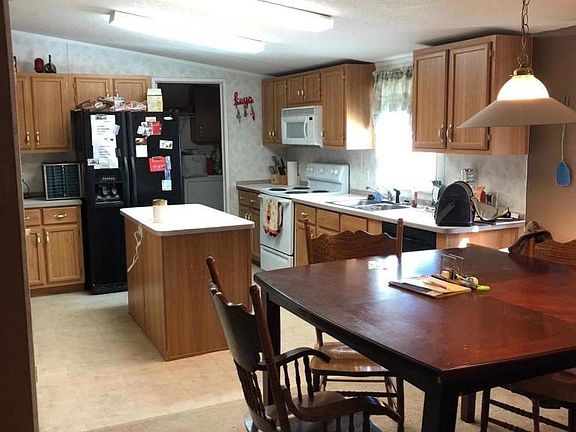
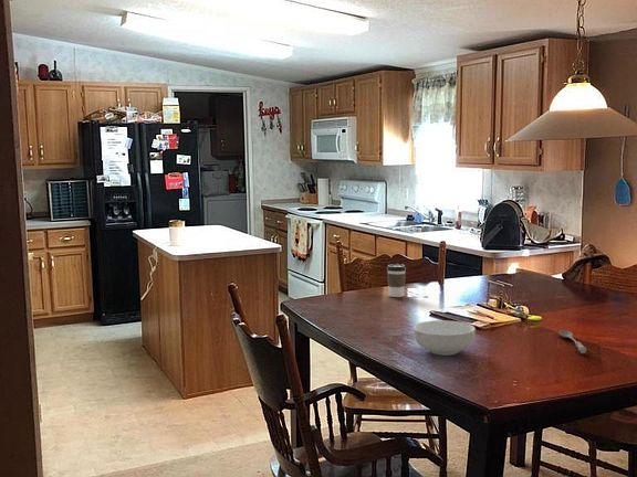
+ cereal bowl [413,319,477,357]
+ coffee cup [386,263,407,298]
+ soupspoon [558,329,587,354]
